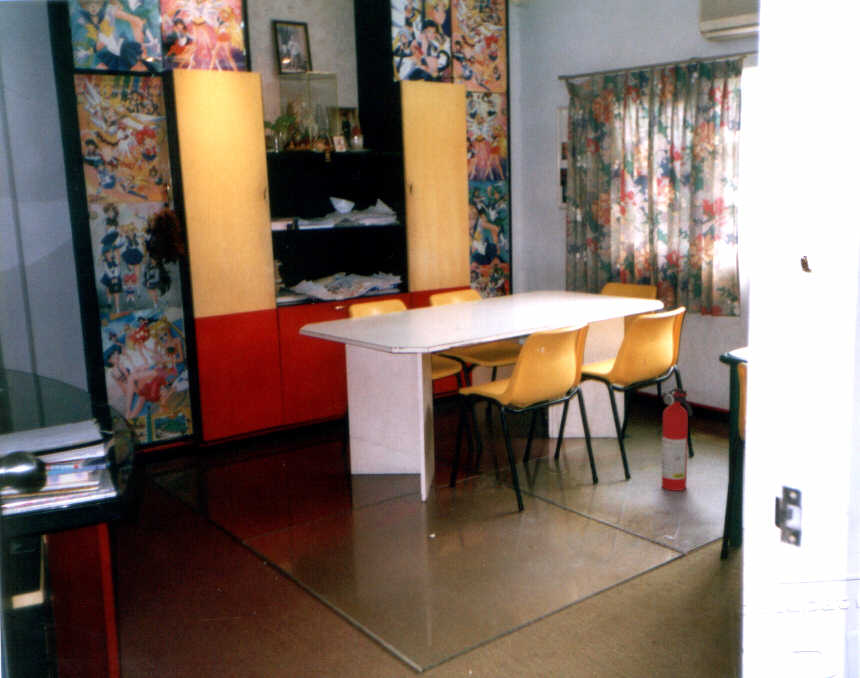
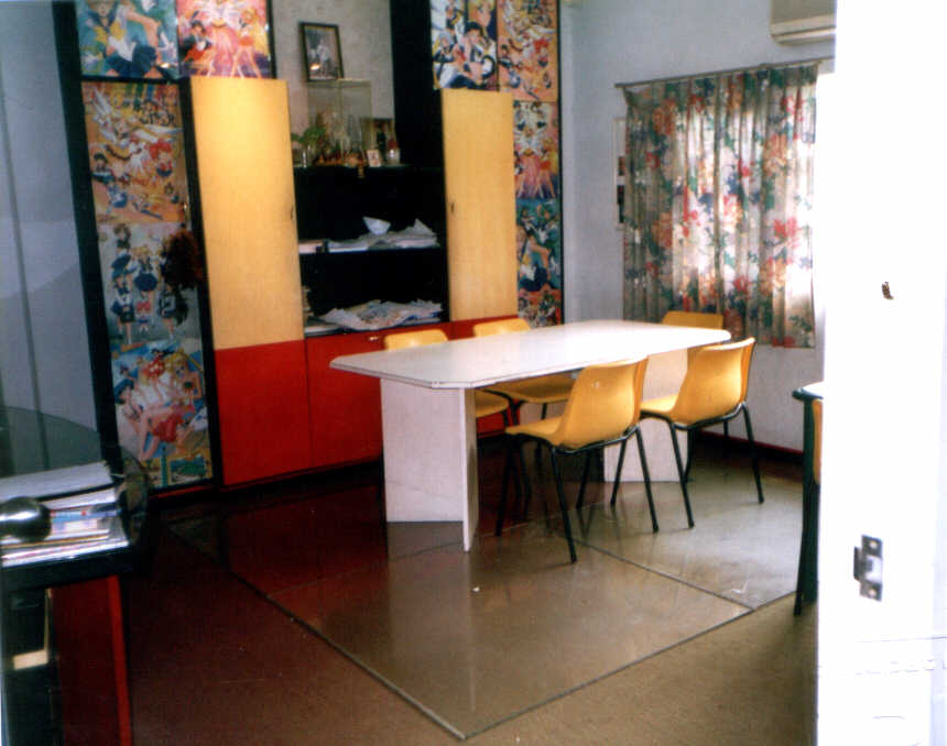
- fire extinguisher [661,387,693,492]
